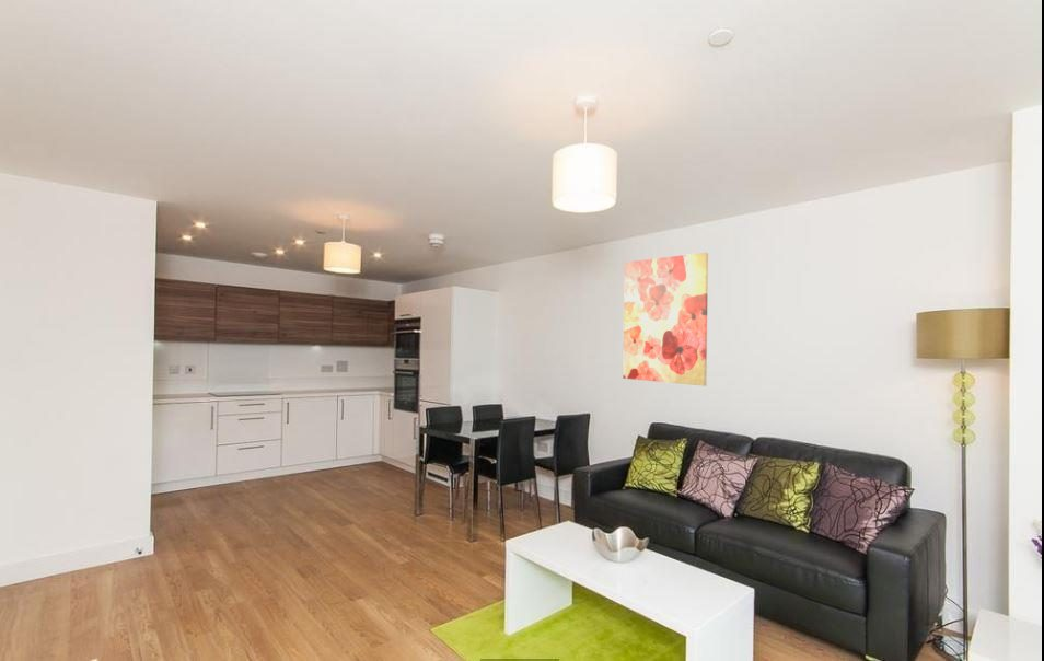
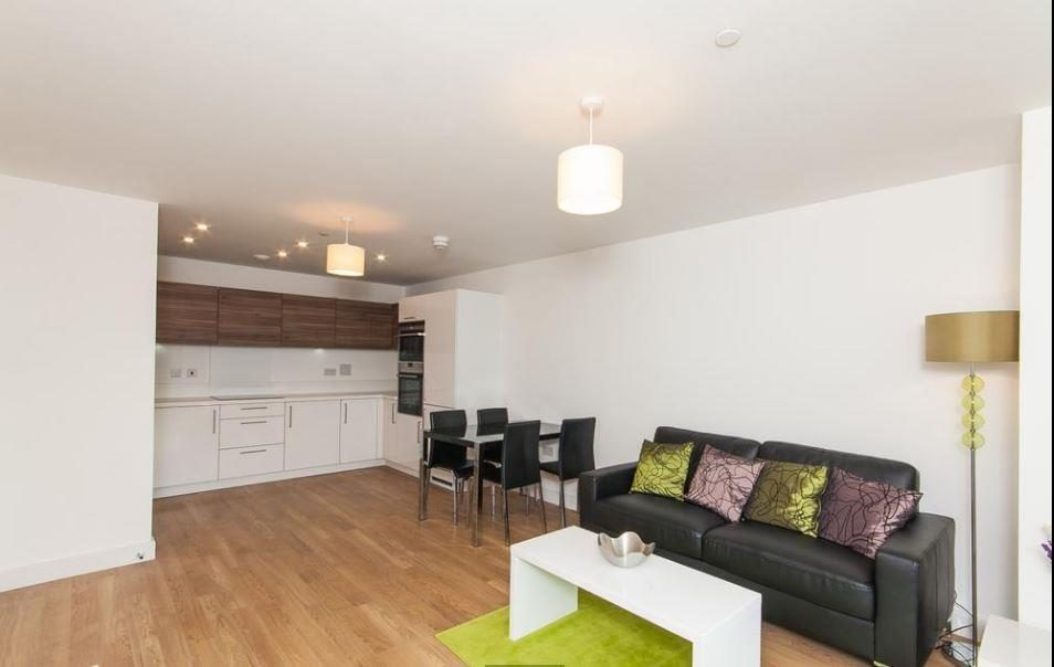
- wall art [622,252,709,387]
